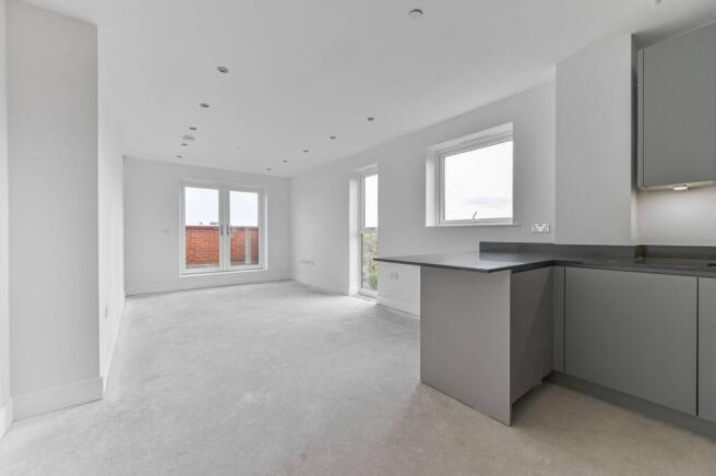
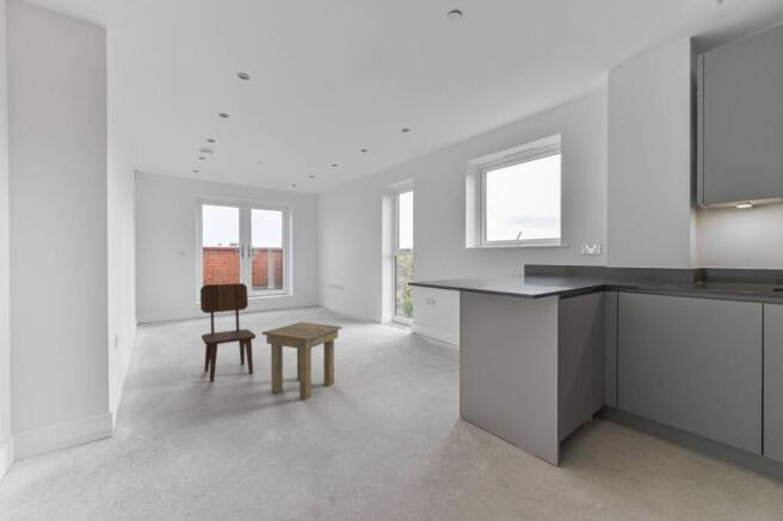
+ dining chair [199,282,257,384]
+ side table [260,321,344,402]
